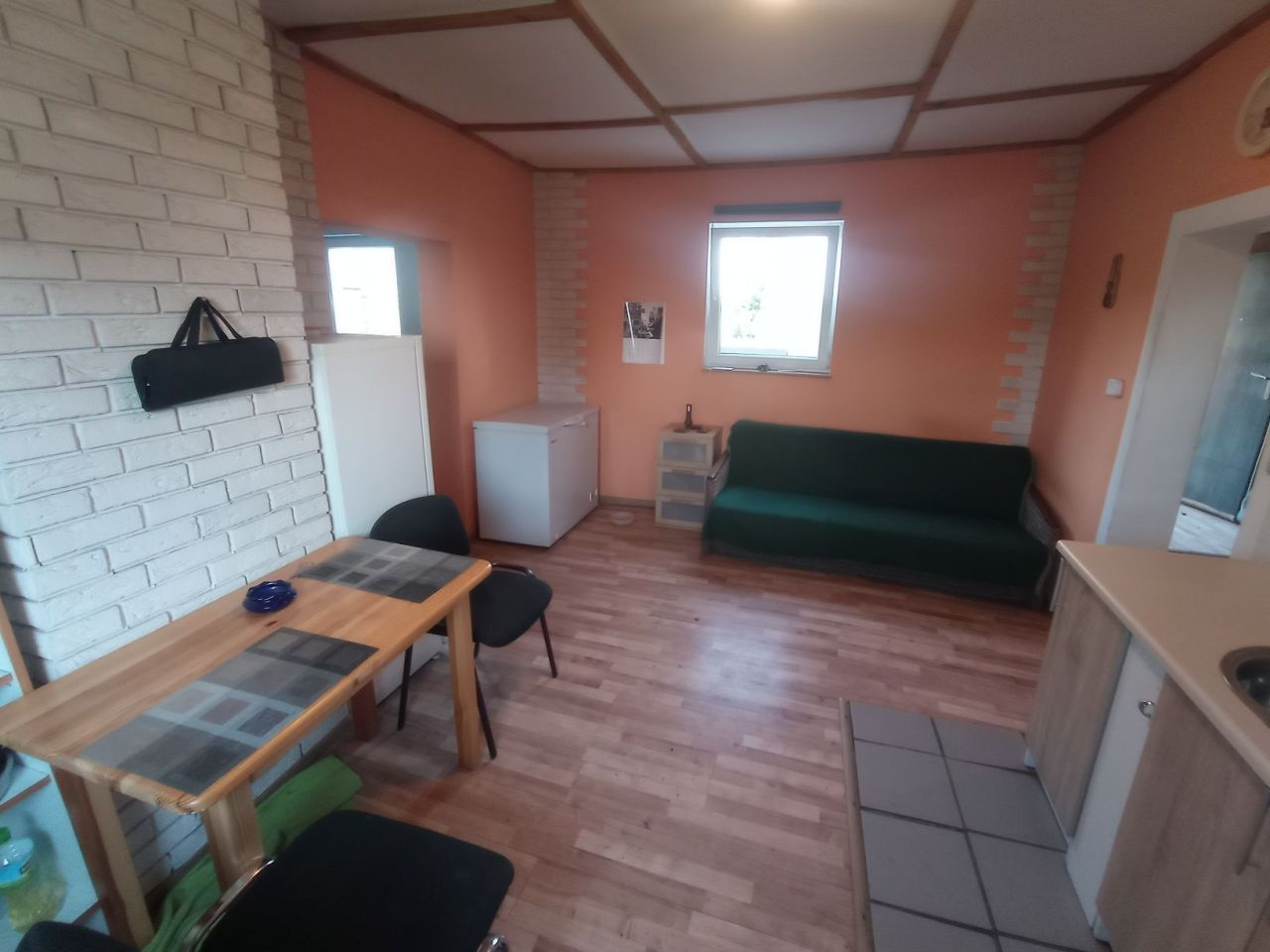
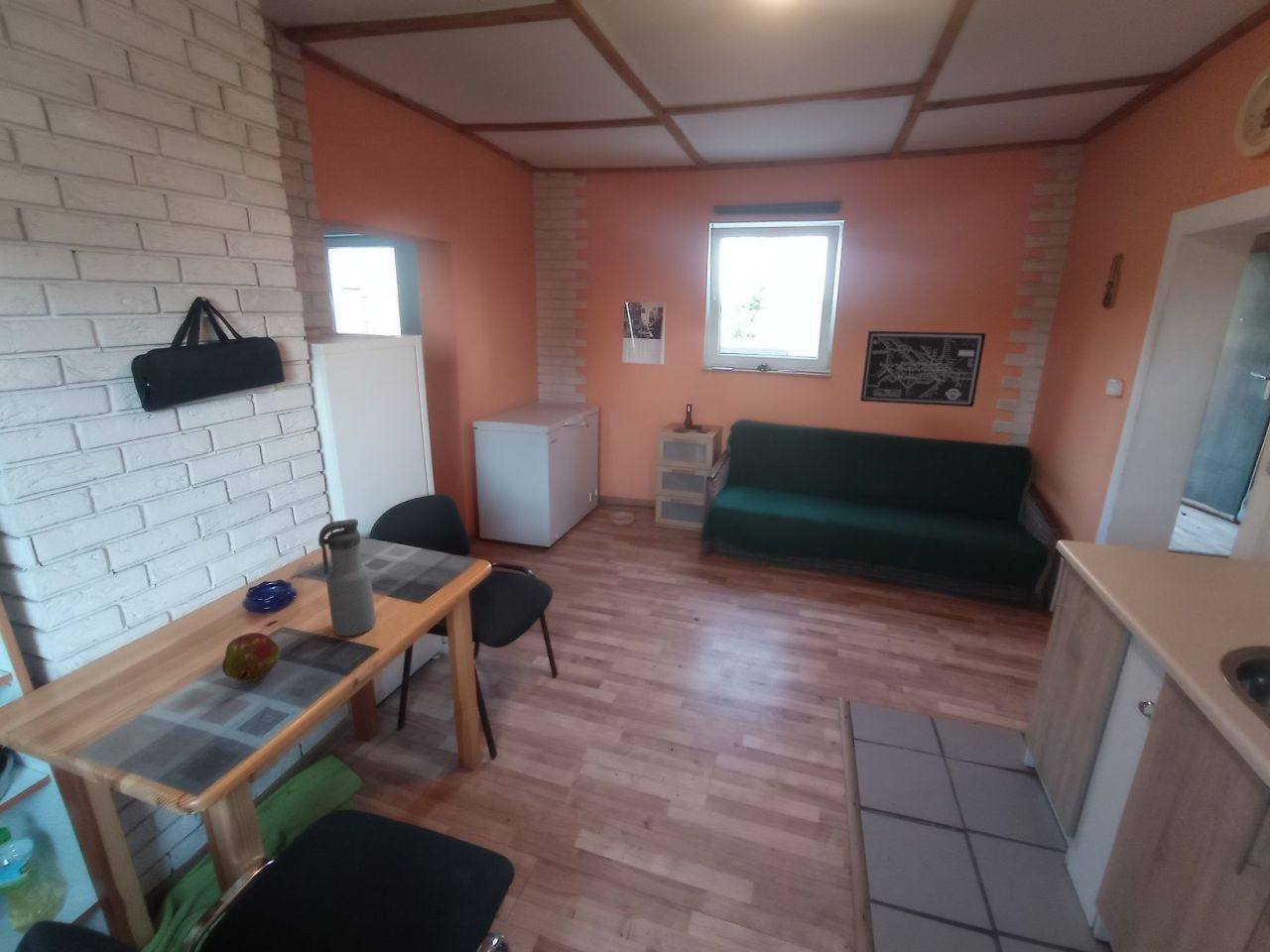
+ water bottle [318,518,377,637]
+ fruit [221,632,281,683]
+ wall art [859,330,987,408]
